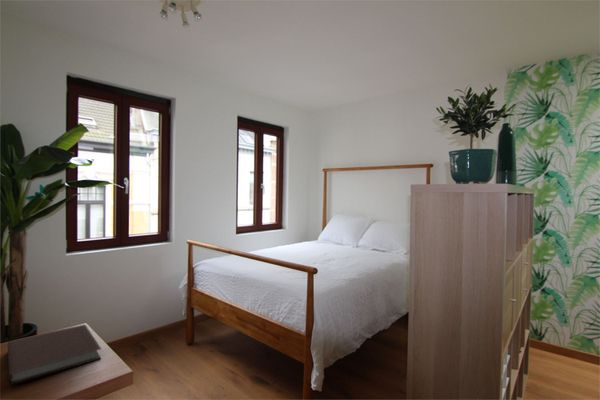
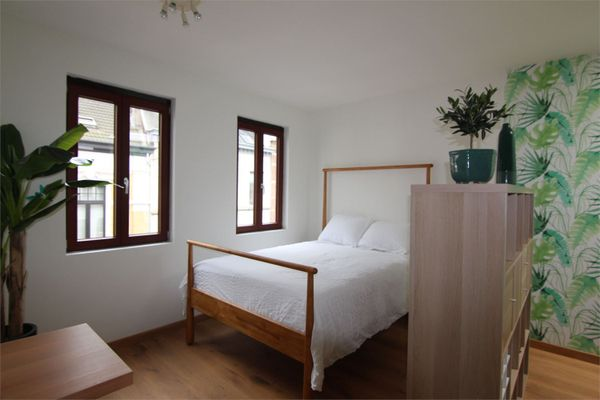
- notebook [7,324,102,385]
